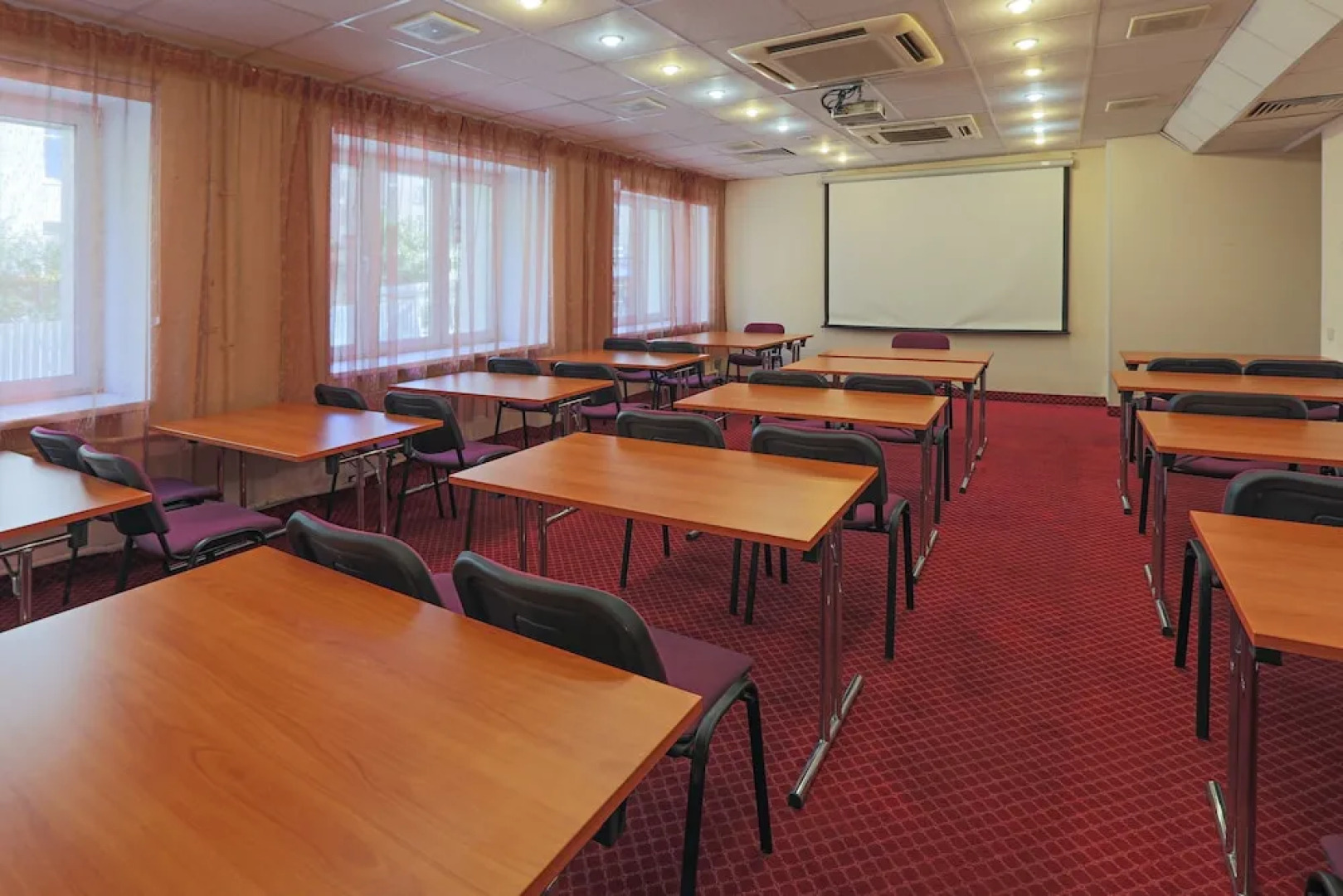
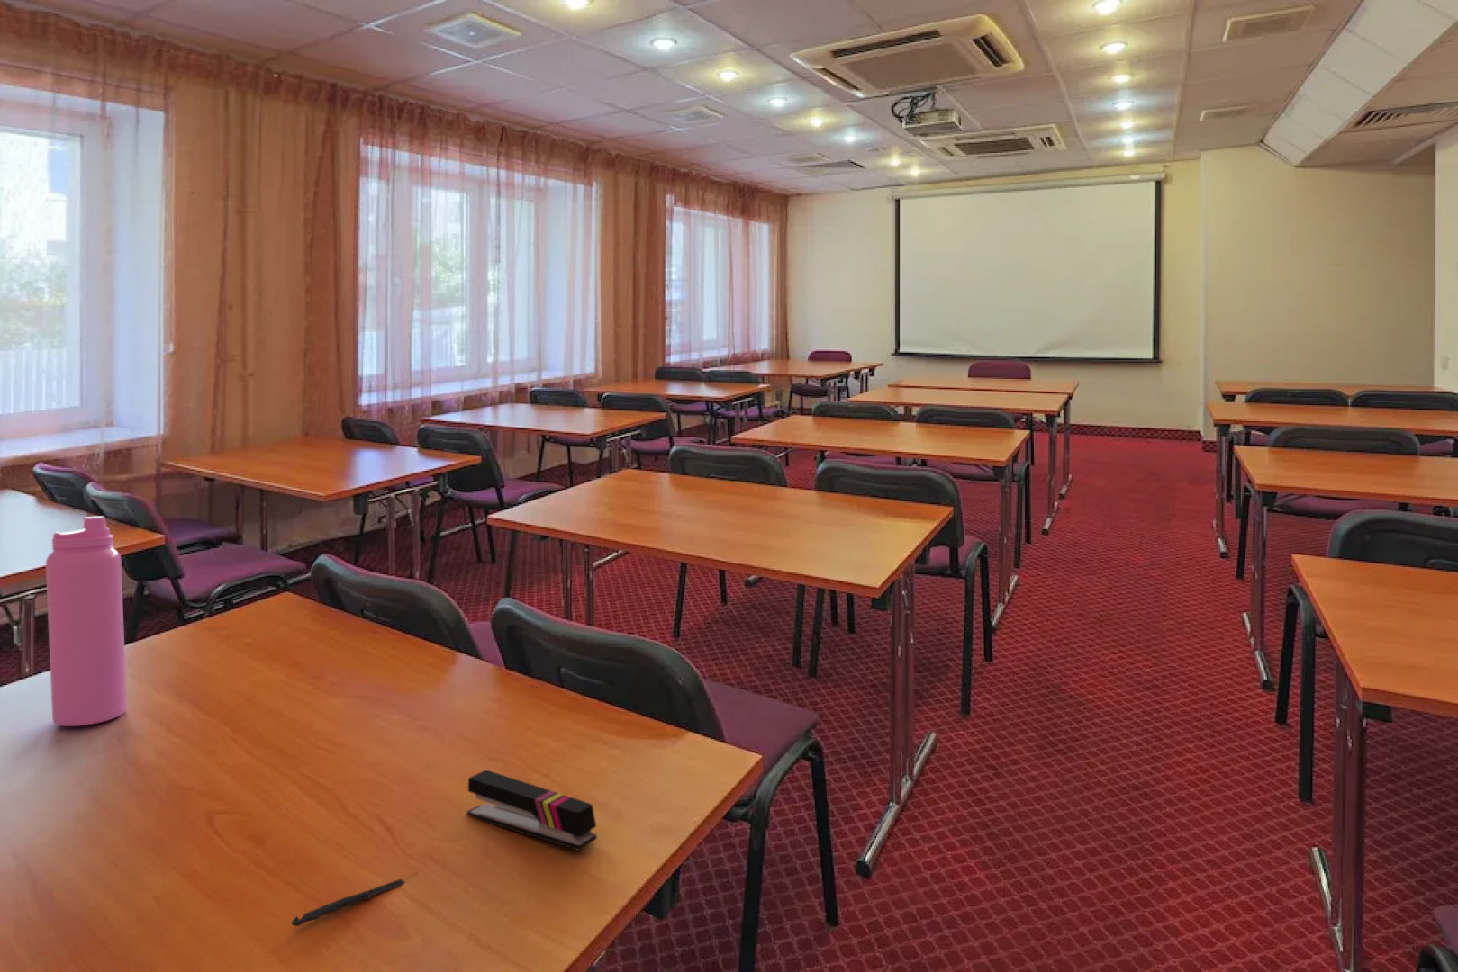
+ stapler [466,769,598,852]
+ knife [291,879,406,928]
+ water bottle [45,515,128,727]
